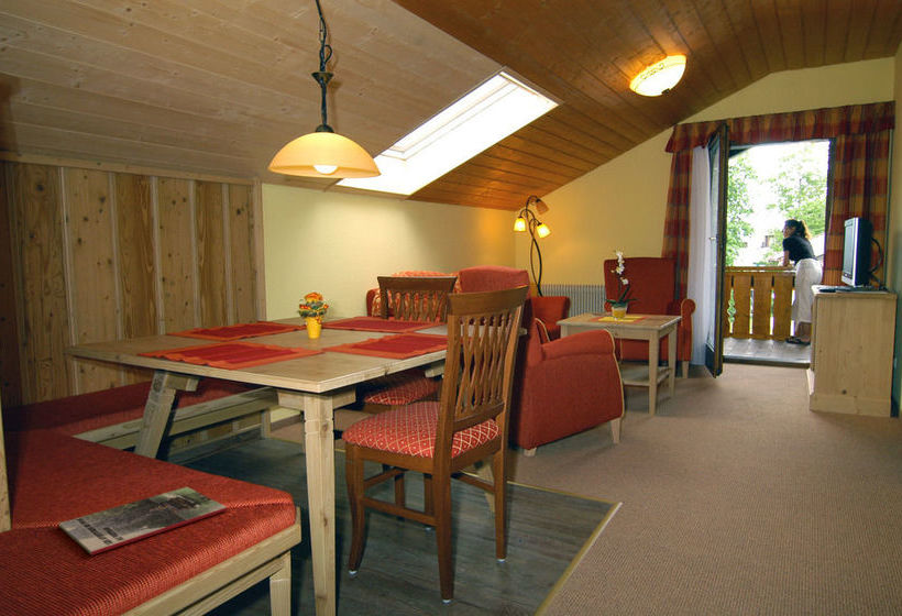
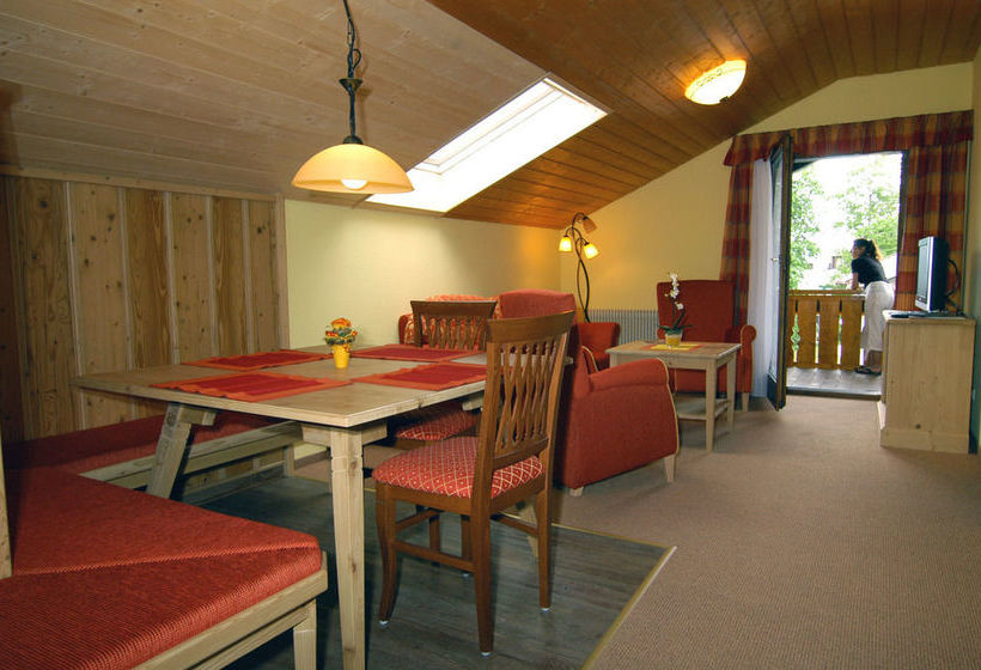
- magazine [58,486,229,557]
